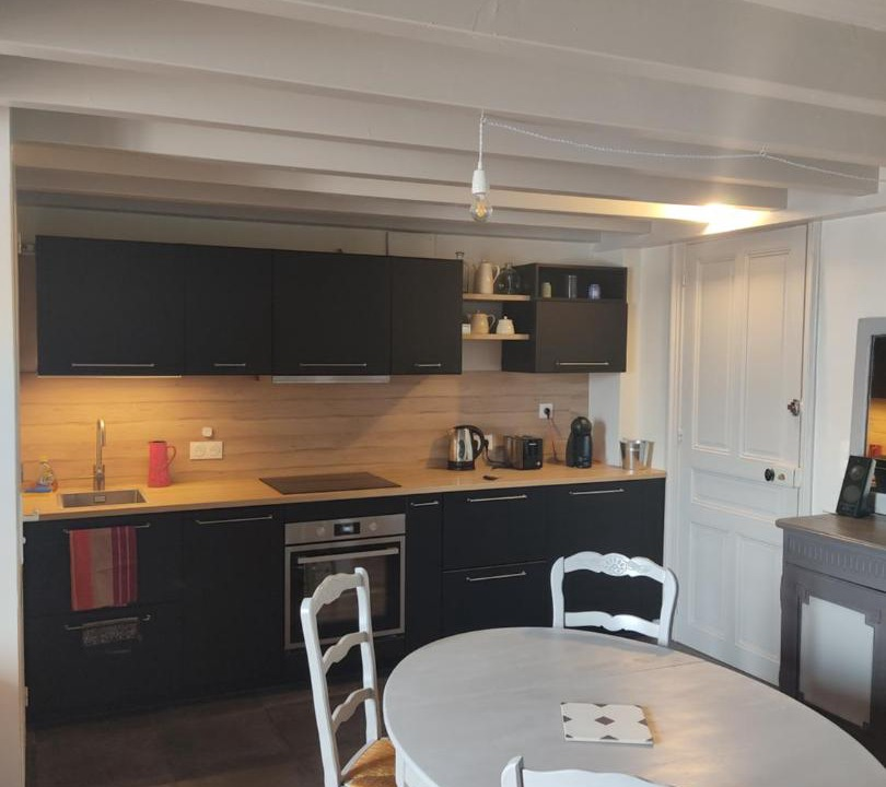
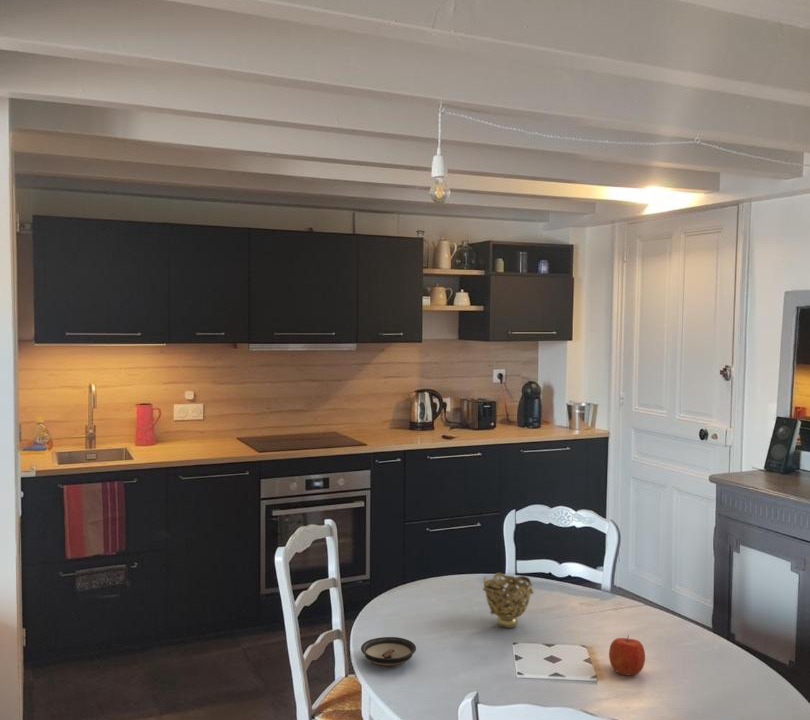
+ decorative bowl [482,572,535,629]
+ saucer [360,636,417,667]
+ apple [608,634,646,676]
